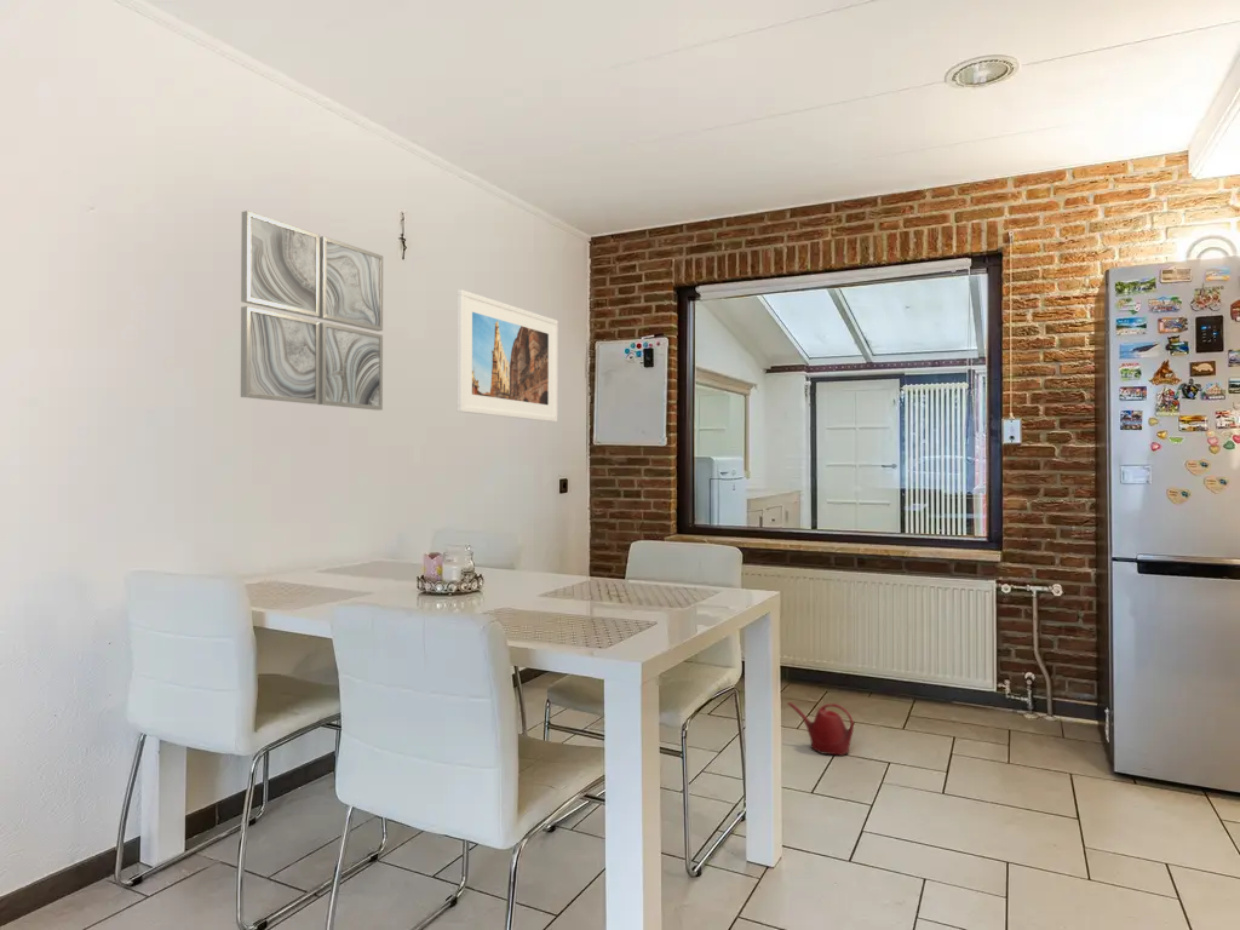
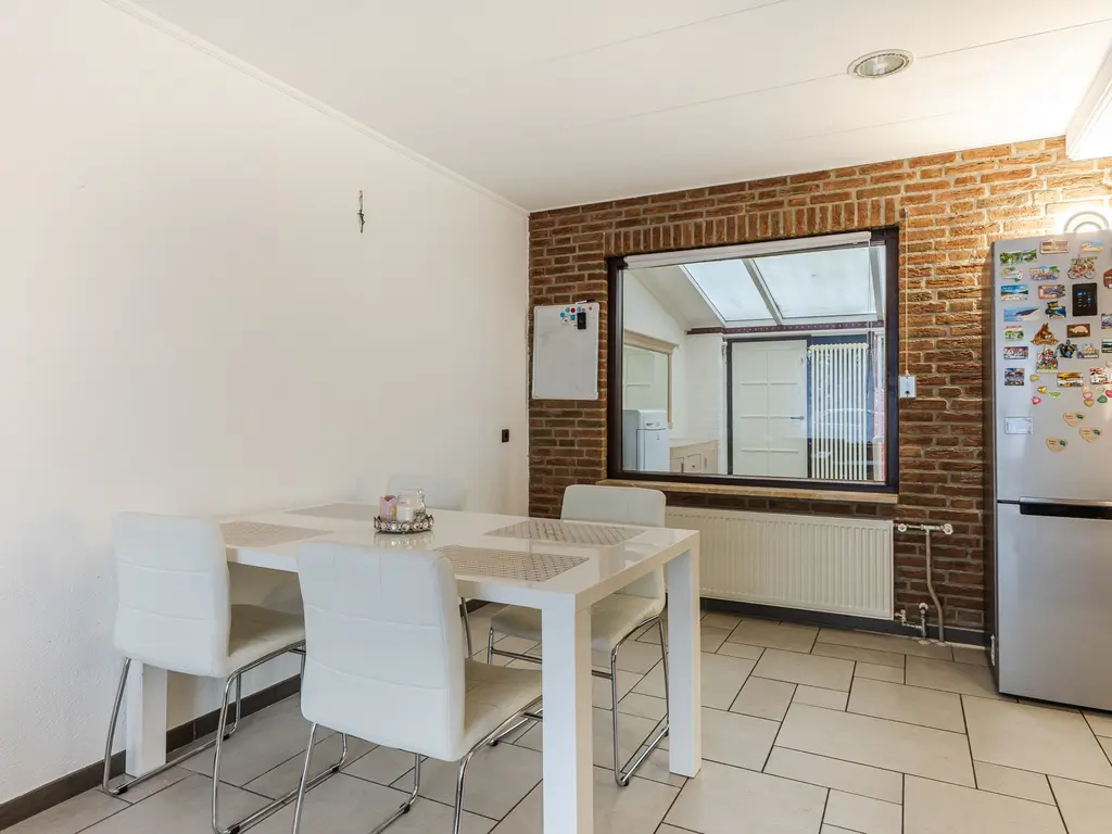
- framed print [457,288,558,423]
- wall art [240,209,384,412]
- watering can [786,701,855,757]
